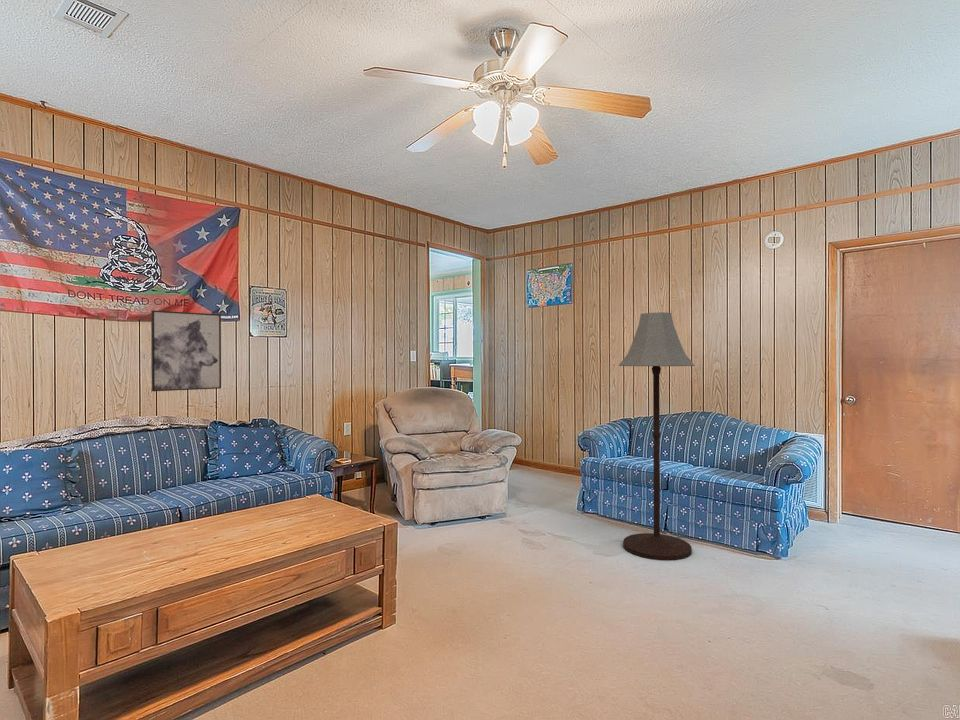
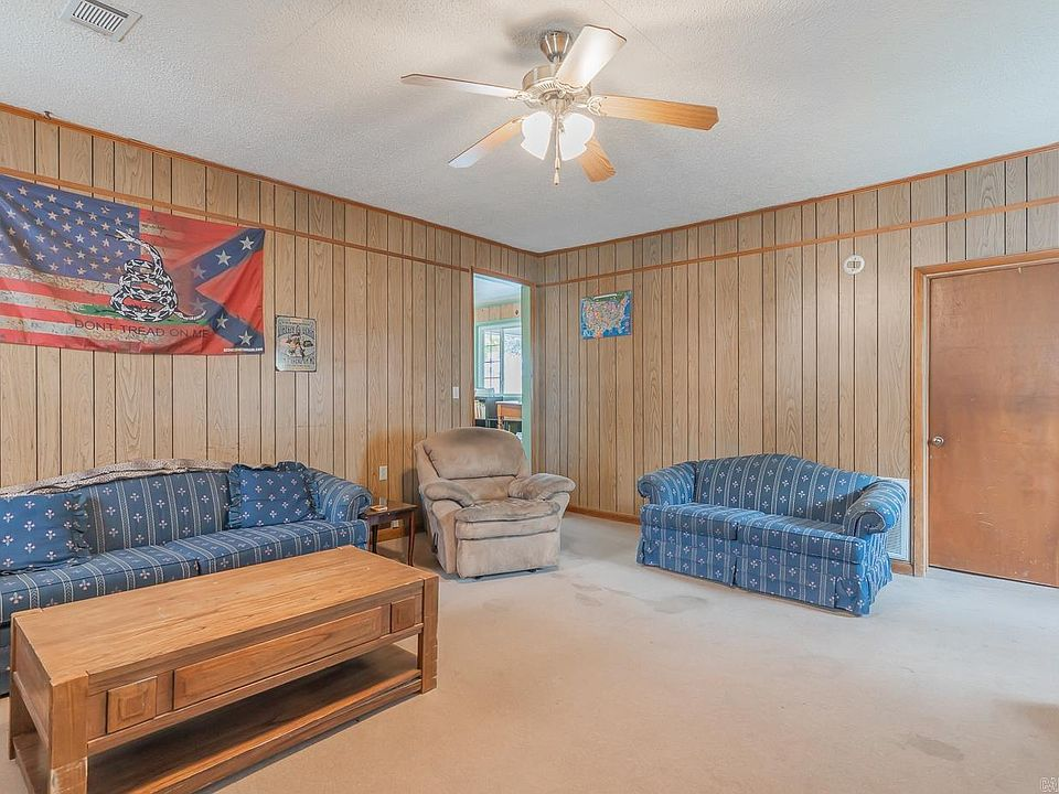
- floor lamp [618,311,696,562]
- wall art [150,309,222,392]
